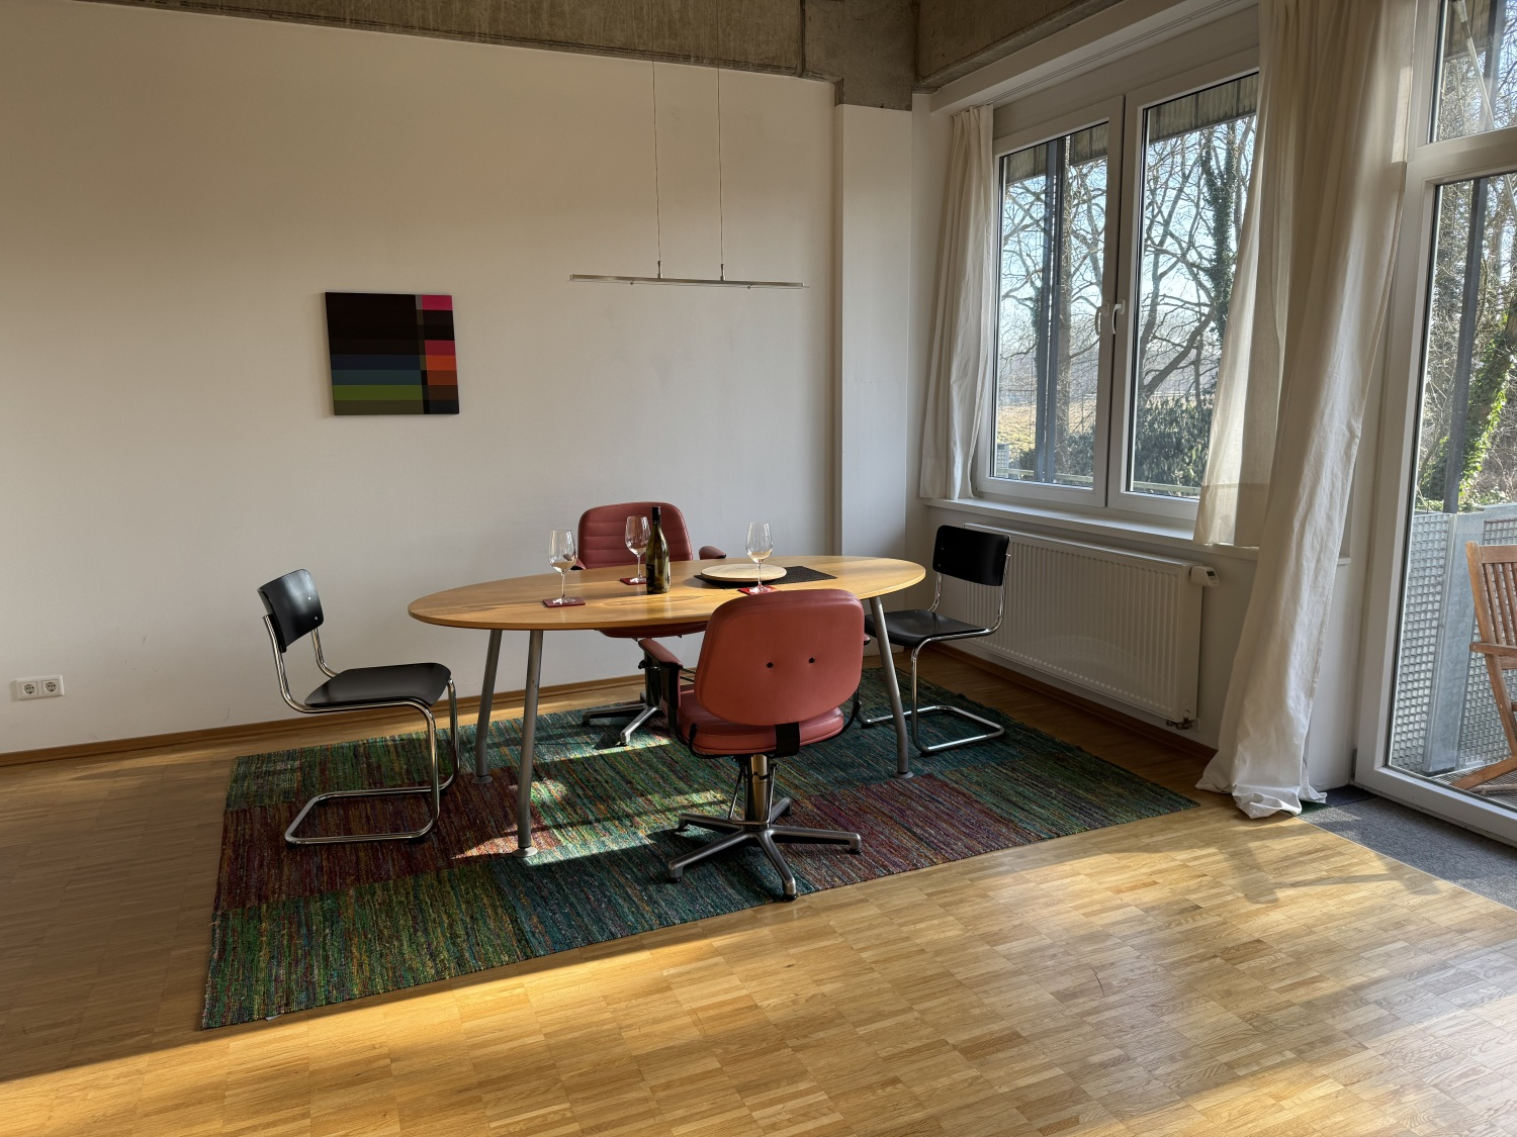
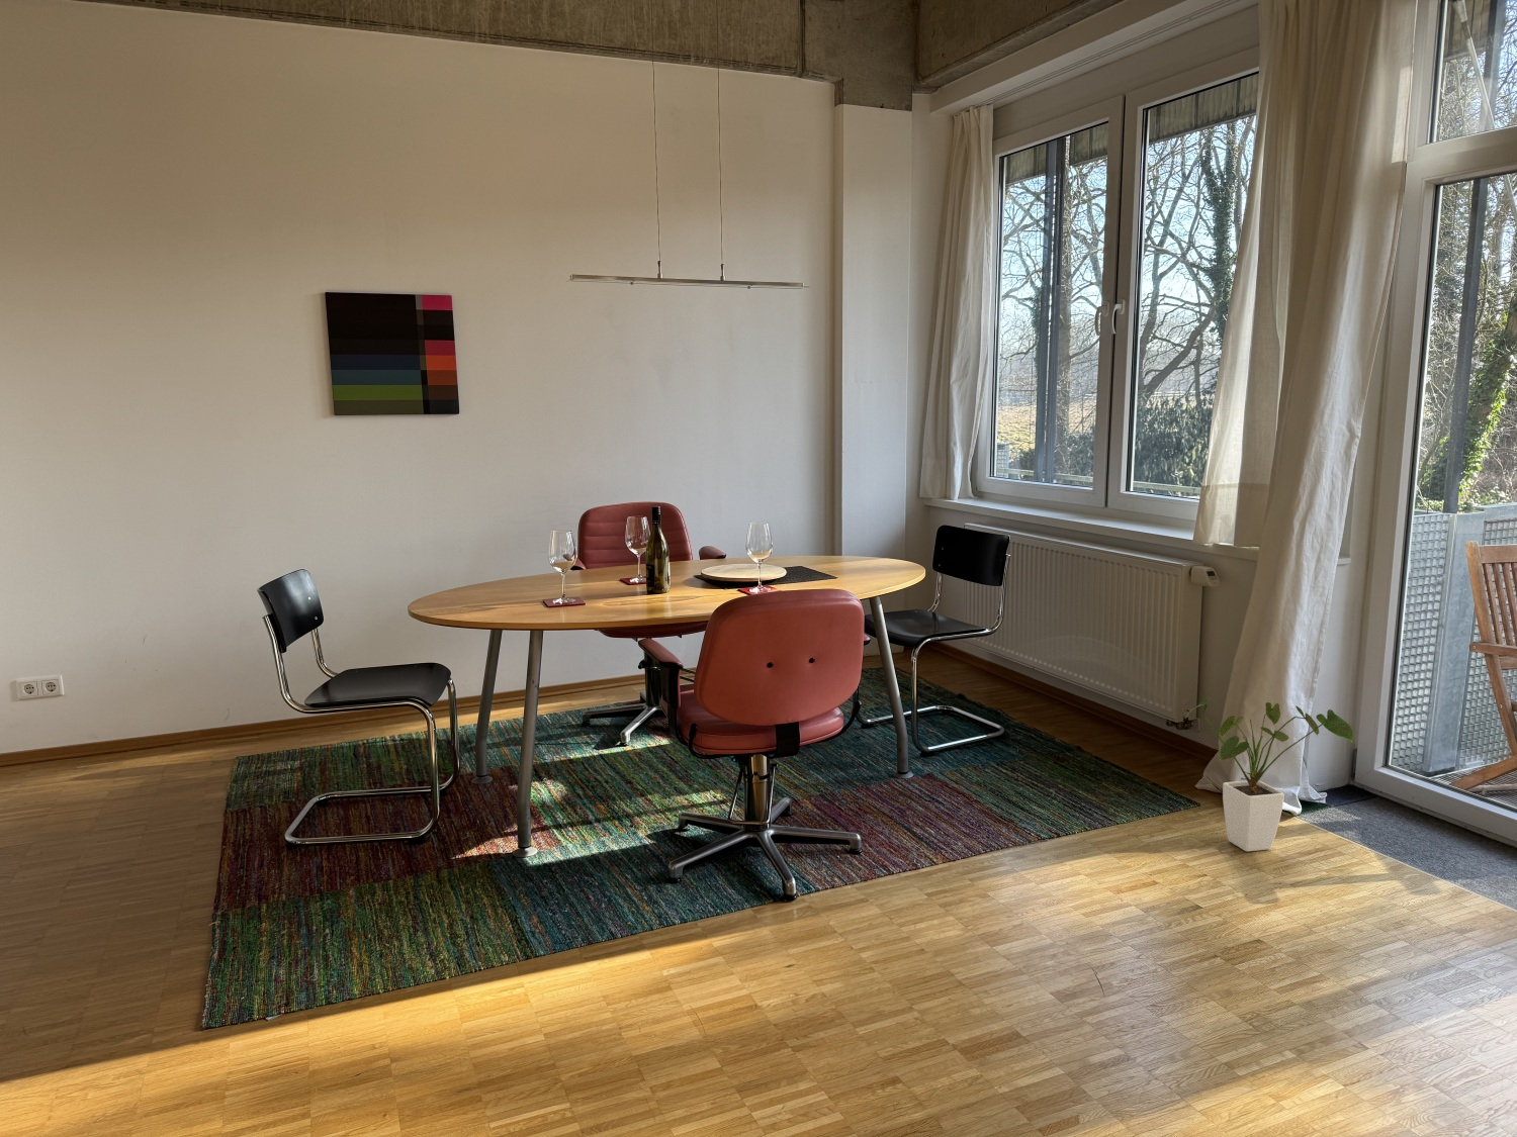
+ house plant [1184,696,1356,852]
